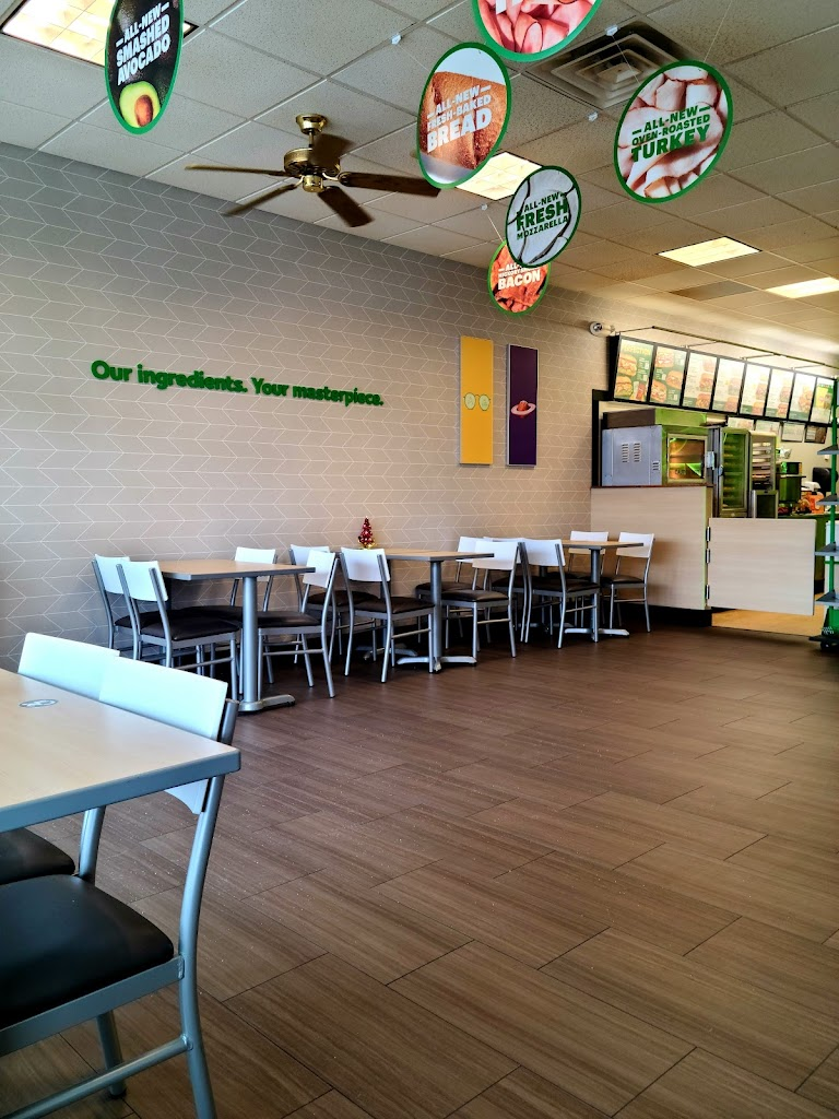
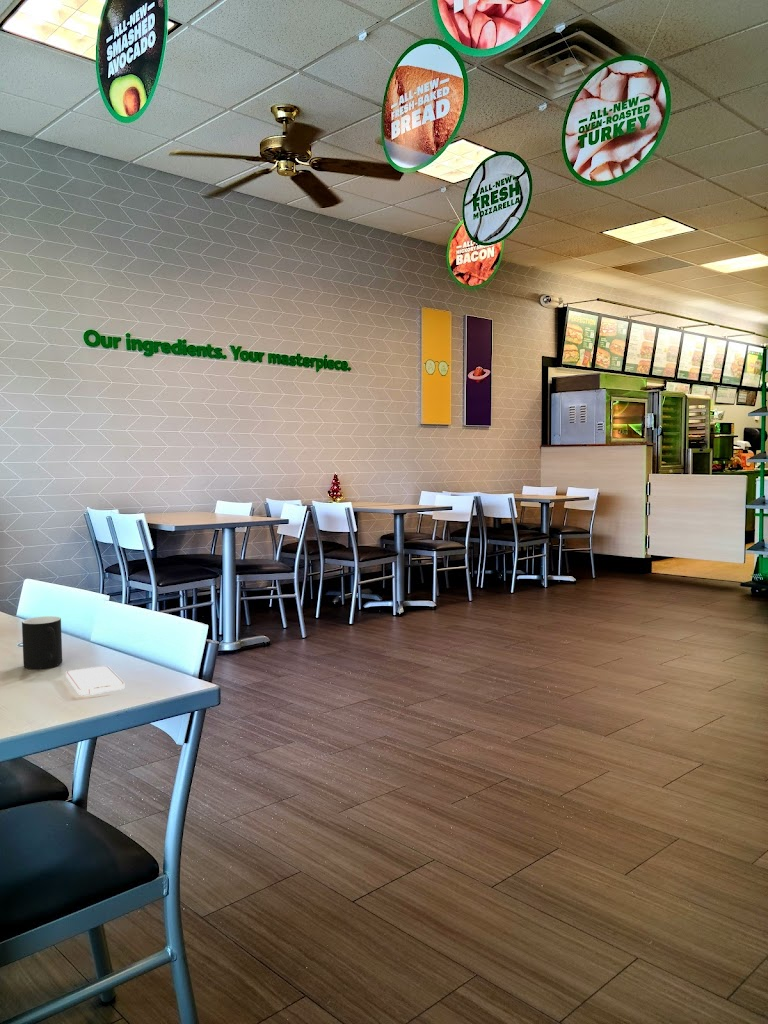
+ cup [21,615,63,670]
+ smartphone [65,665,125,697]
